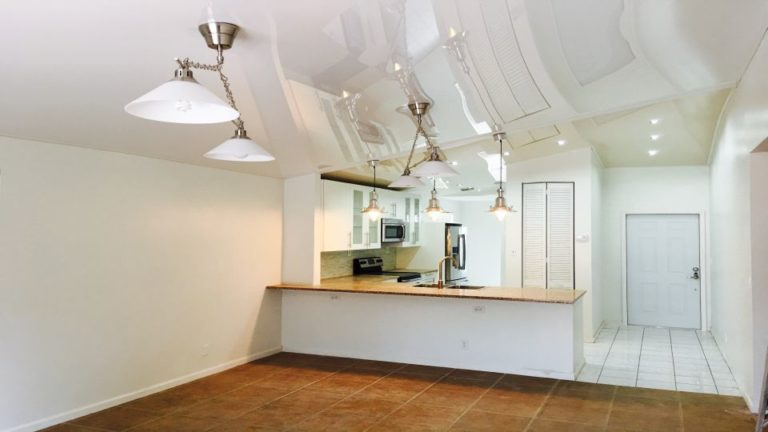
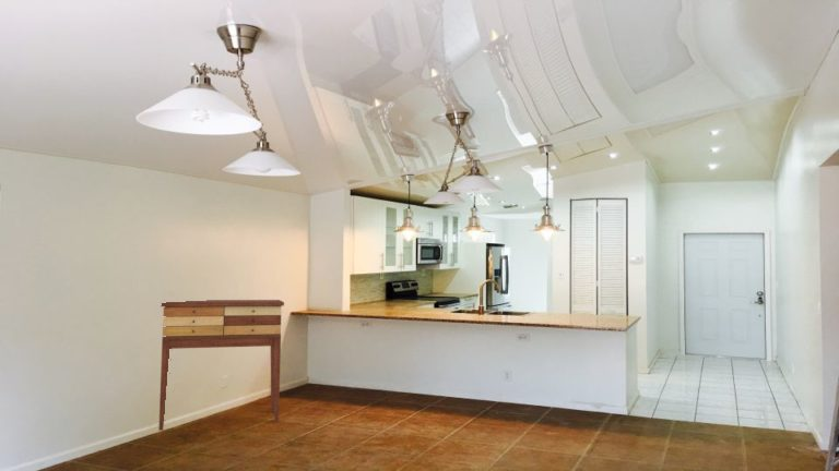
+ console table [157,299,285,432]
